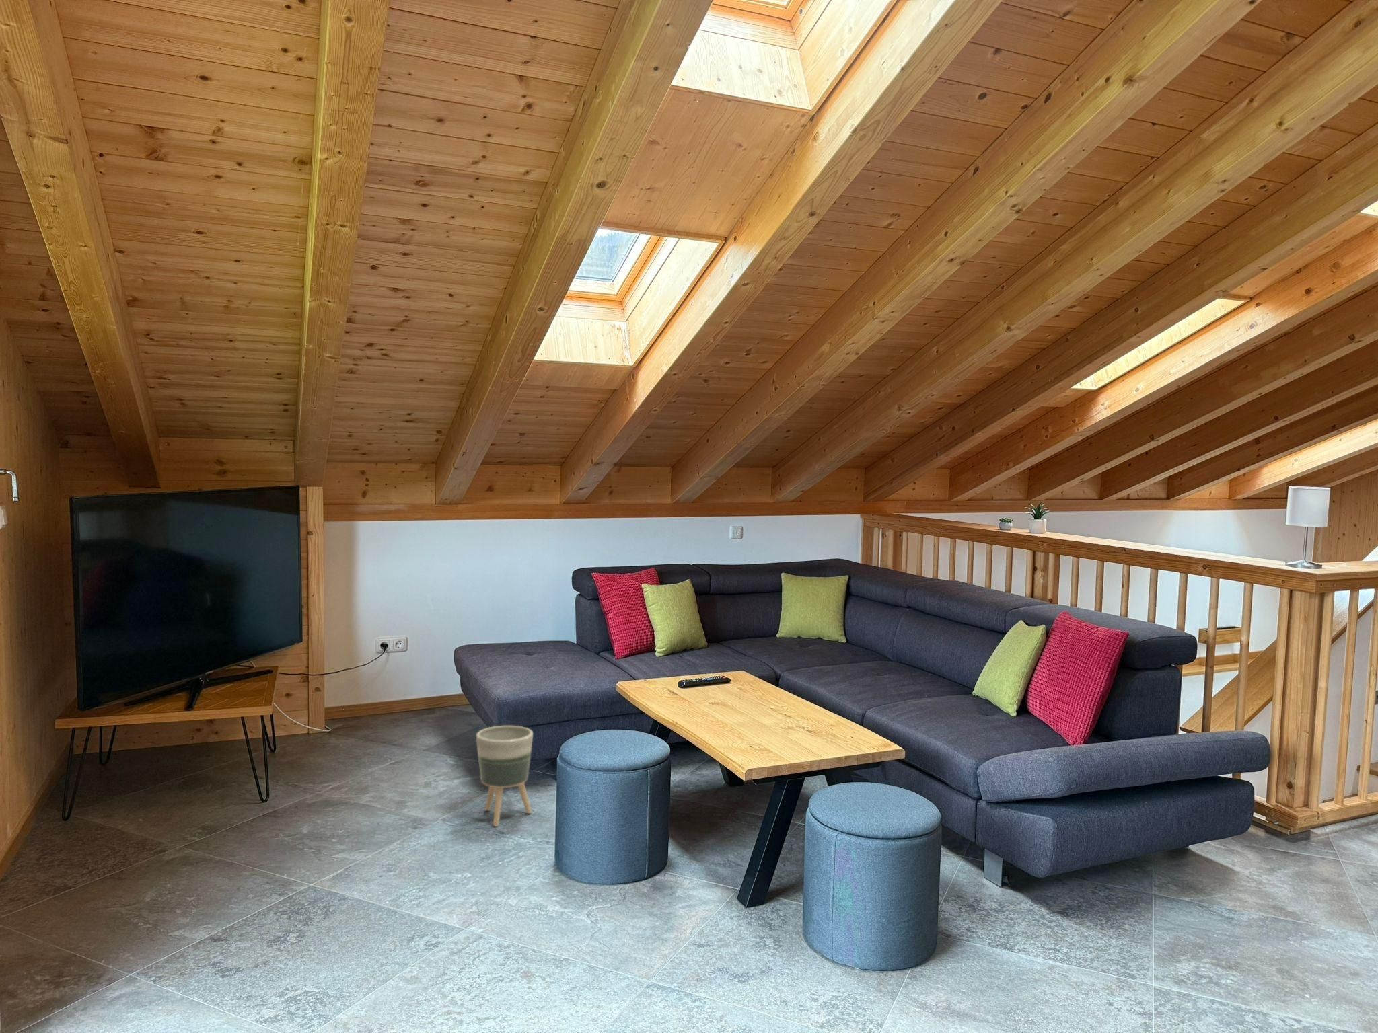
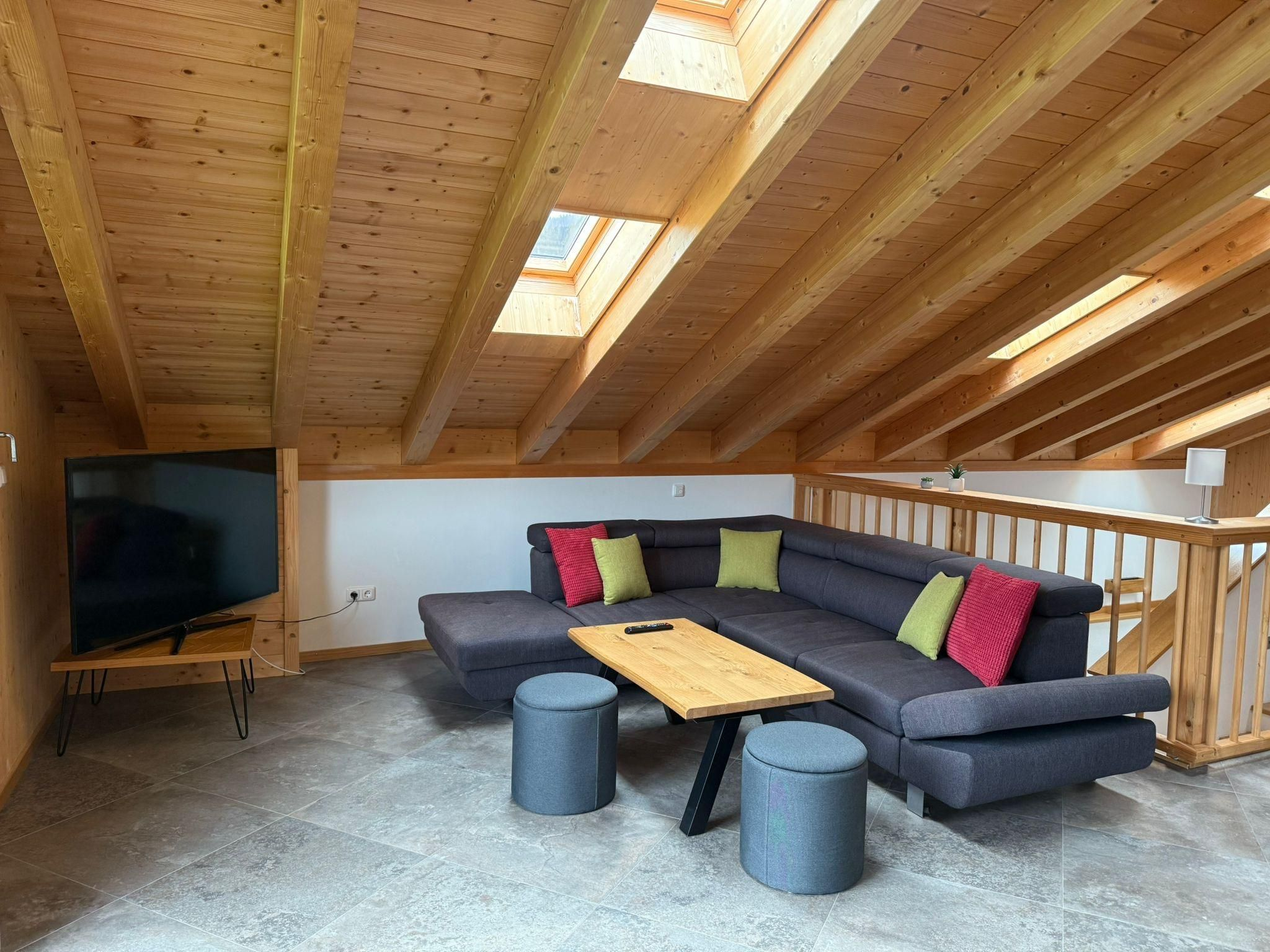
- planter [475,725,534,827]
